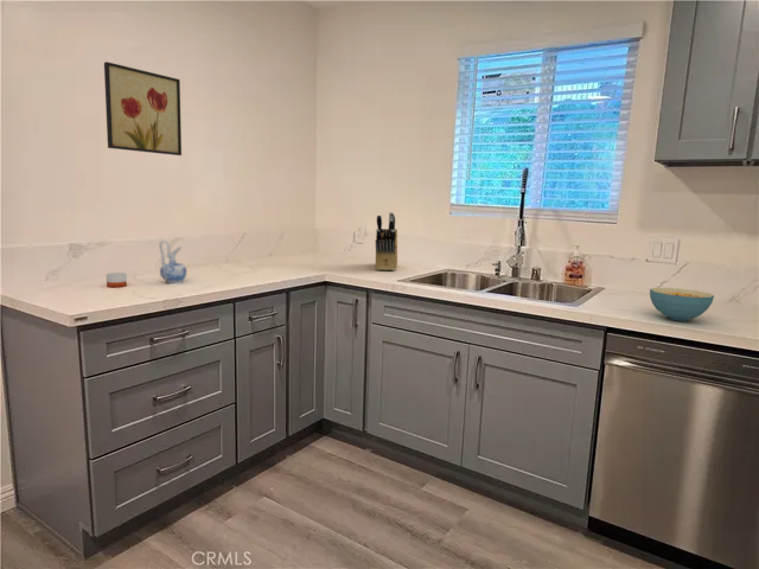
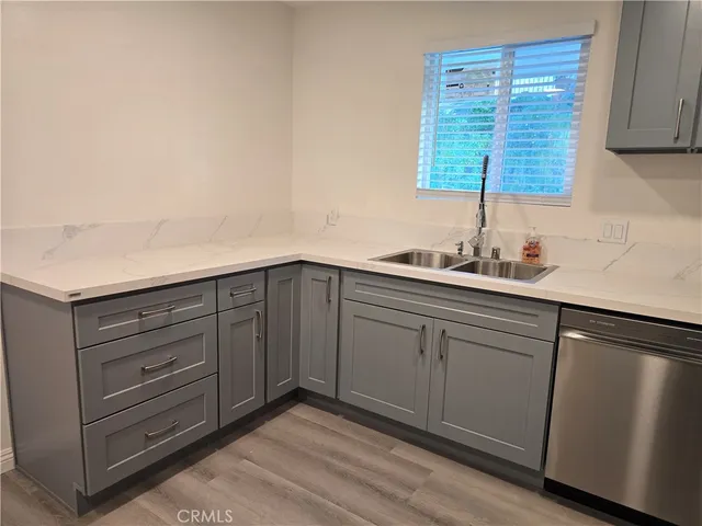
- cereal bowl [649,287,715,322]
- ceramic pitcher [158,239,187,284]
- wall art [103,60,183,156]
- candle [106,262,128,288]
- knife block [374,211,398,271]
